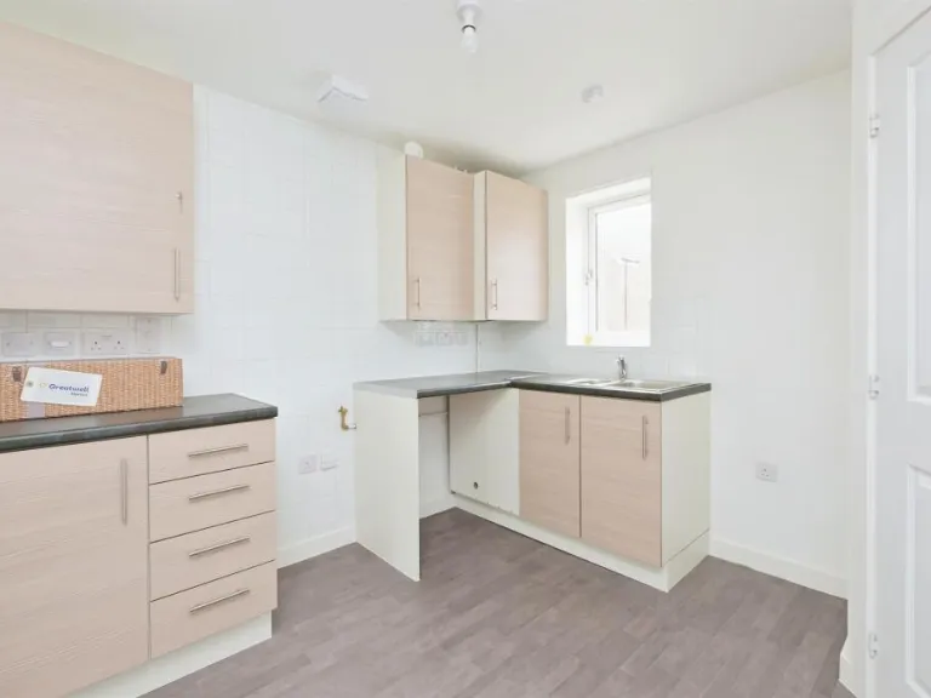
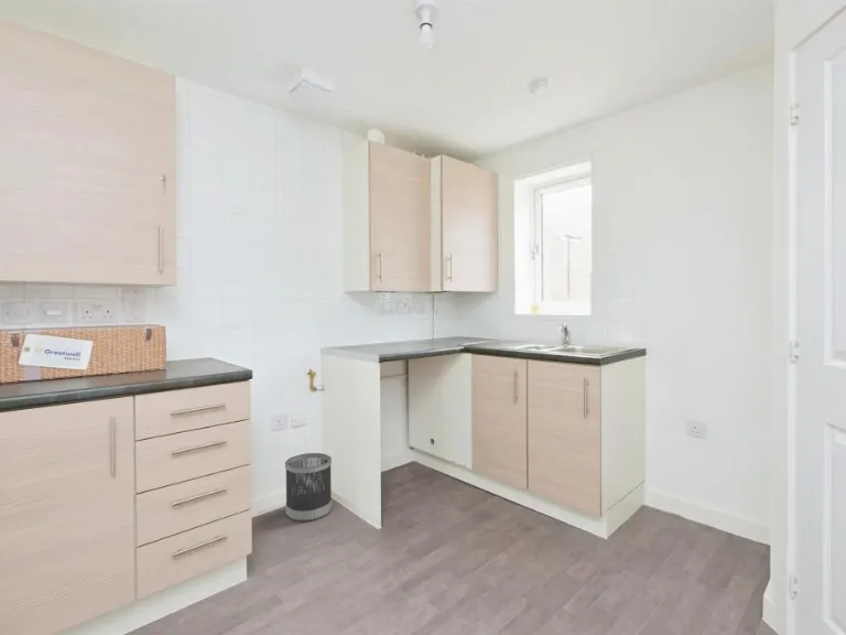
+ wastebasket [284,452,333,523]
